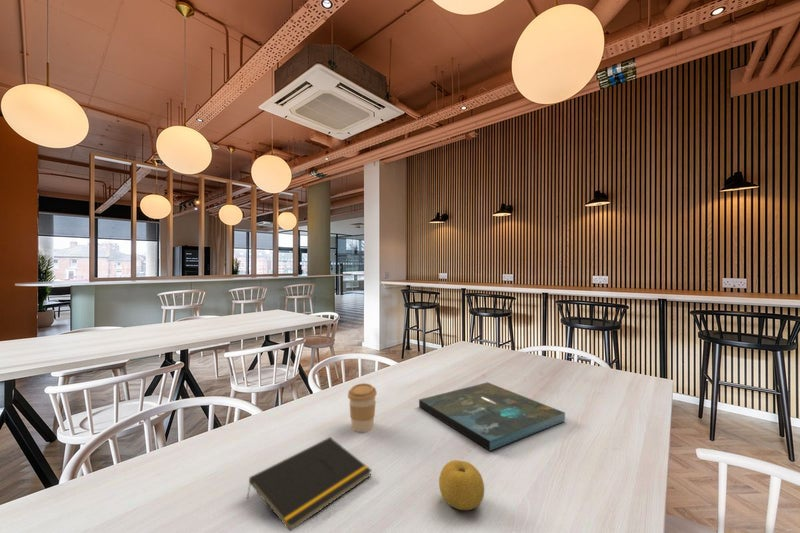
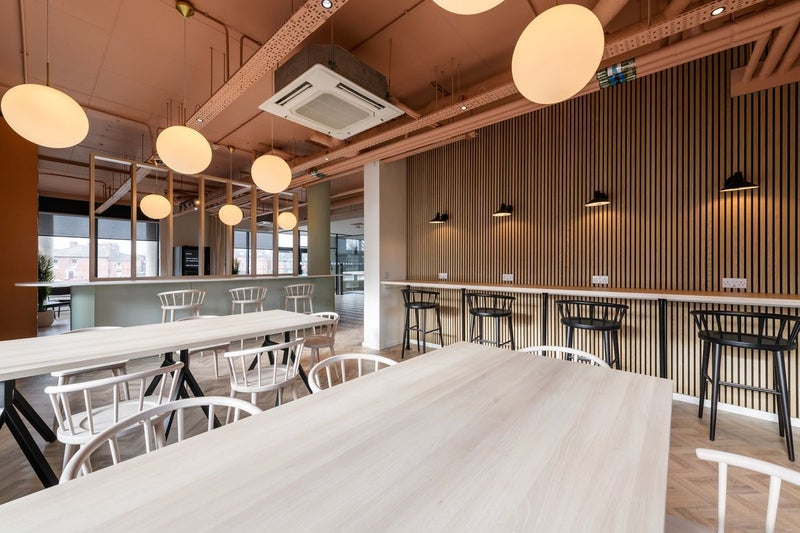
- coffee cup [347,382,378,433]
- notepad [246,436,373,532]
- fruit [438,459,485,511]
- board game [418,381,566,452]
